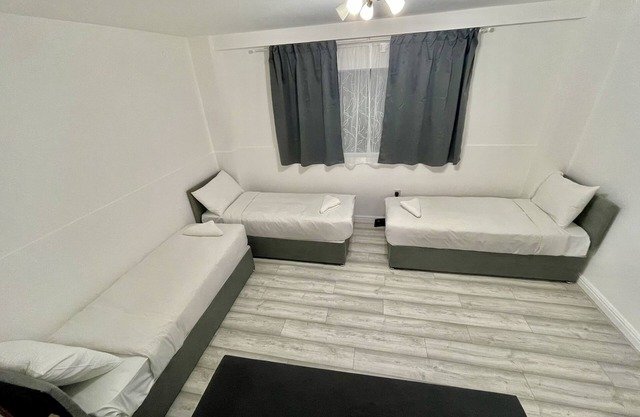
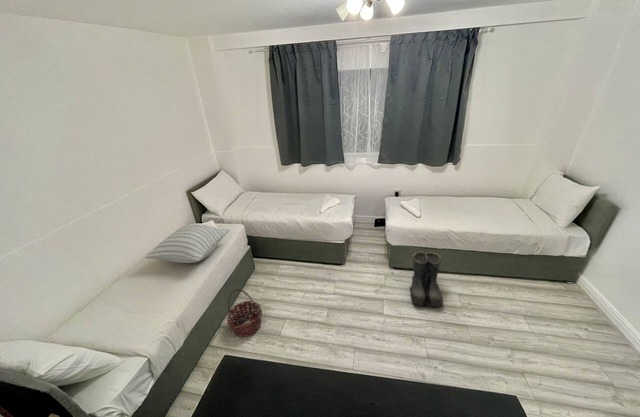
+ pillow [145,224,230,264]
+ boots [409,251,445,308]
+ basket [225,288,263,338]
